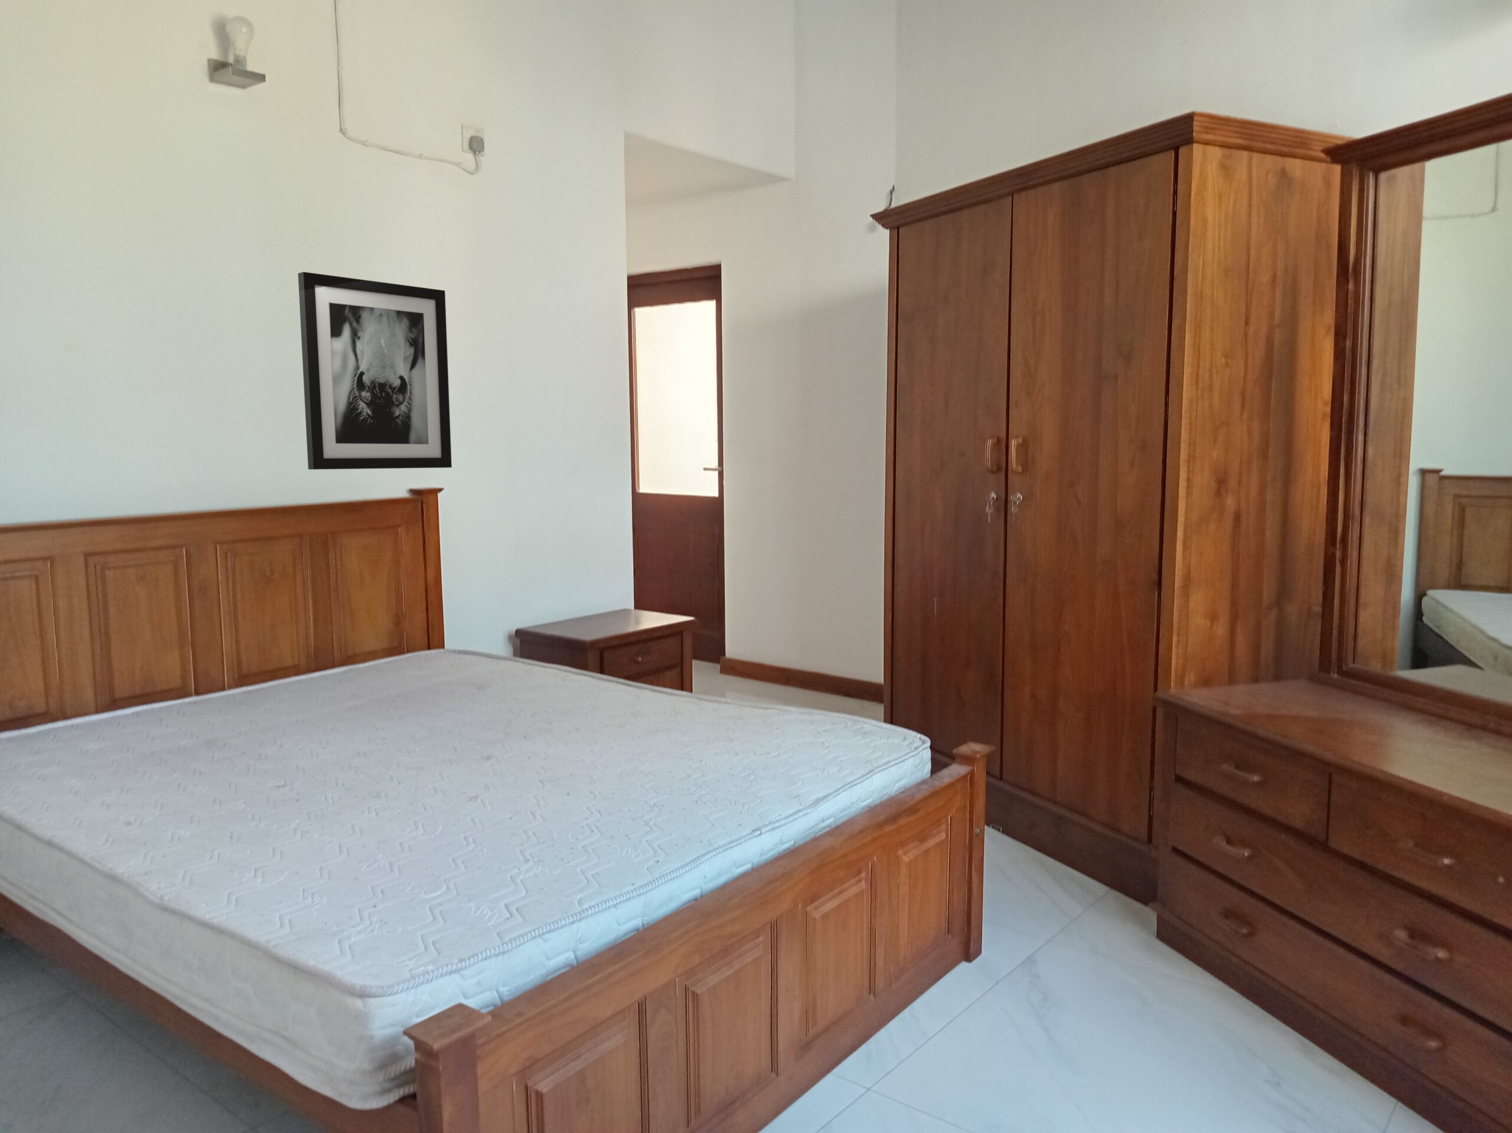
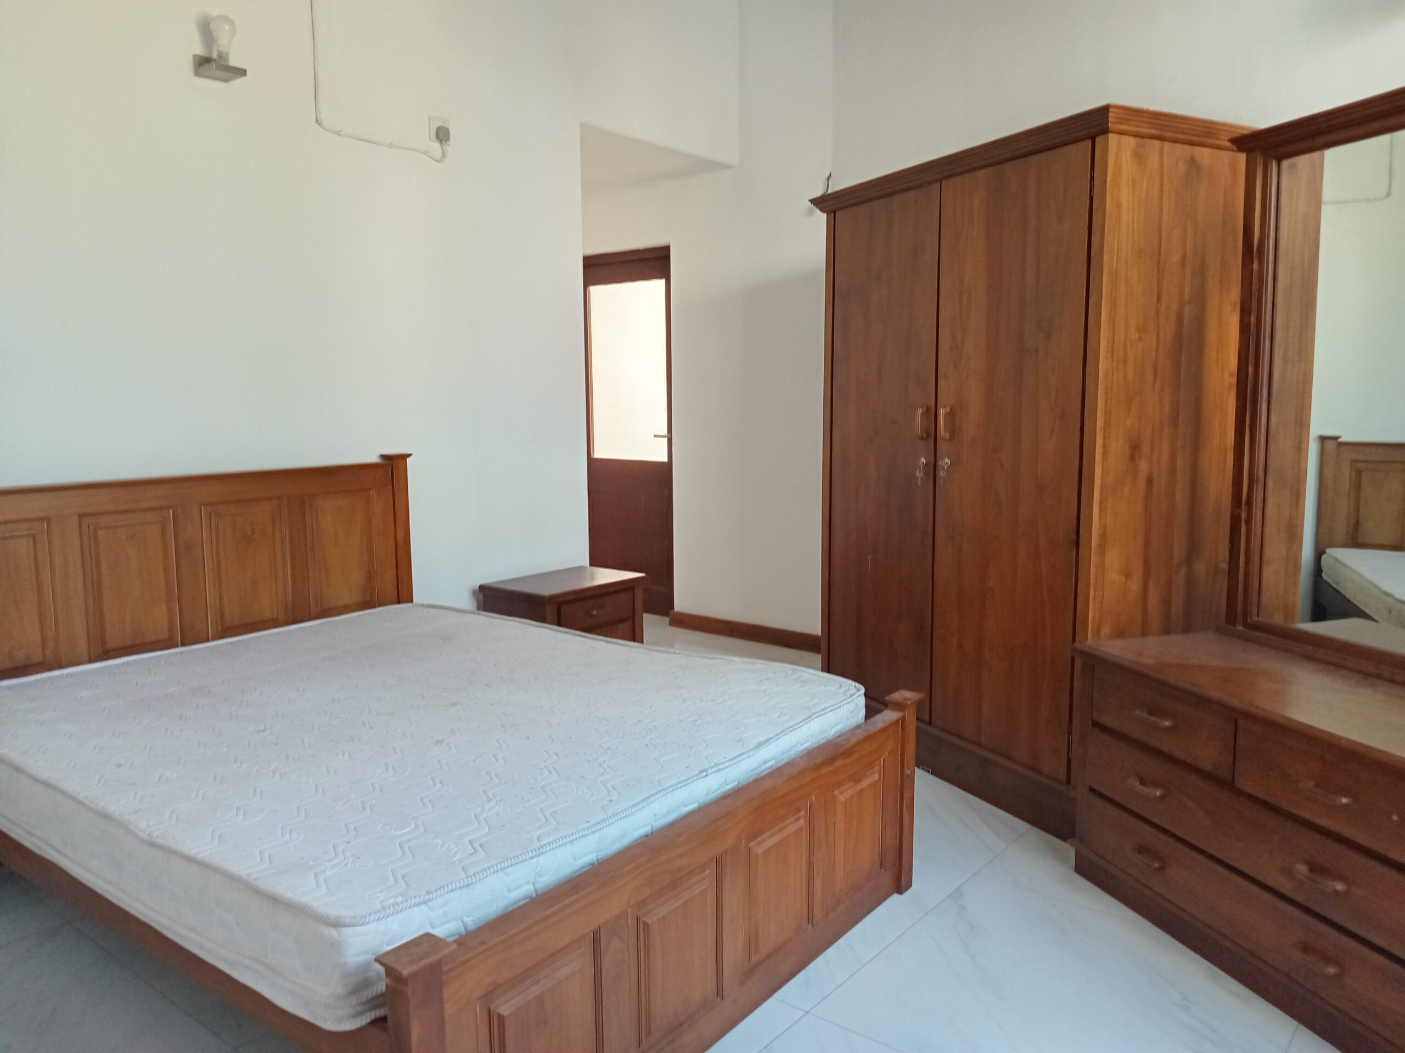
- wall art [298,271,452,470]
